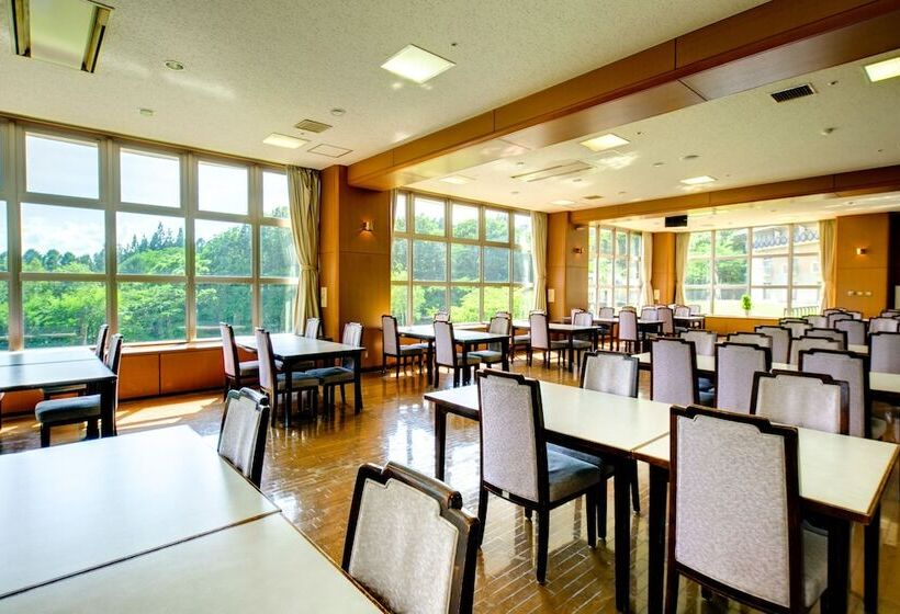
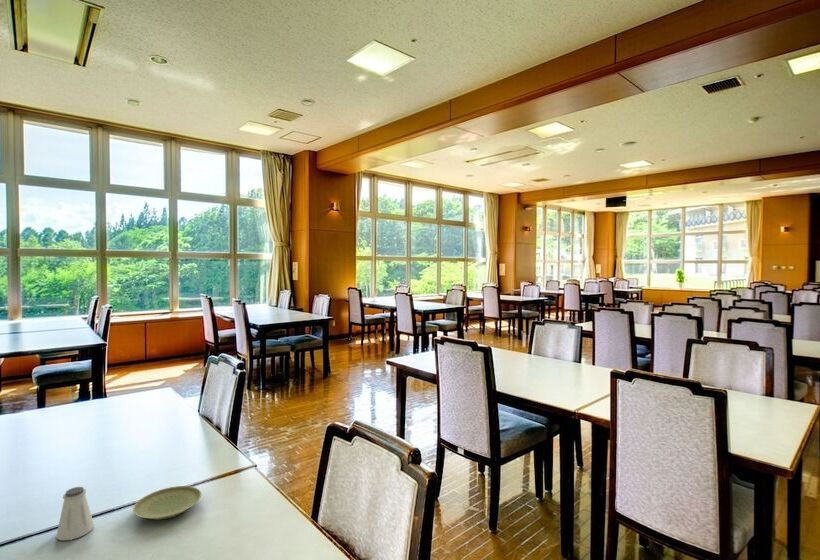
+ plate [132,485,202,520]
+ saltshaker [55,486,95,541]
